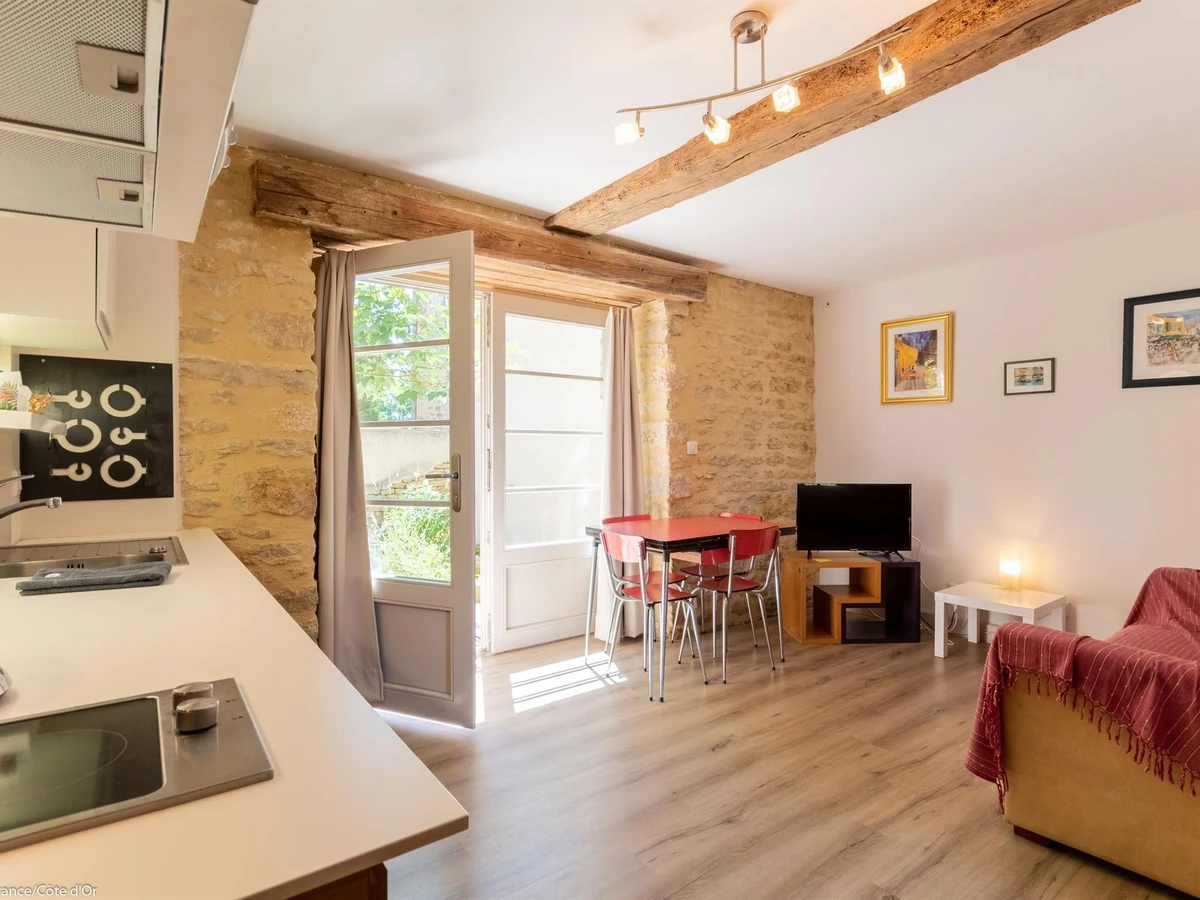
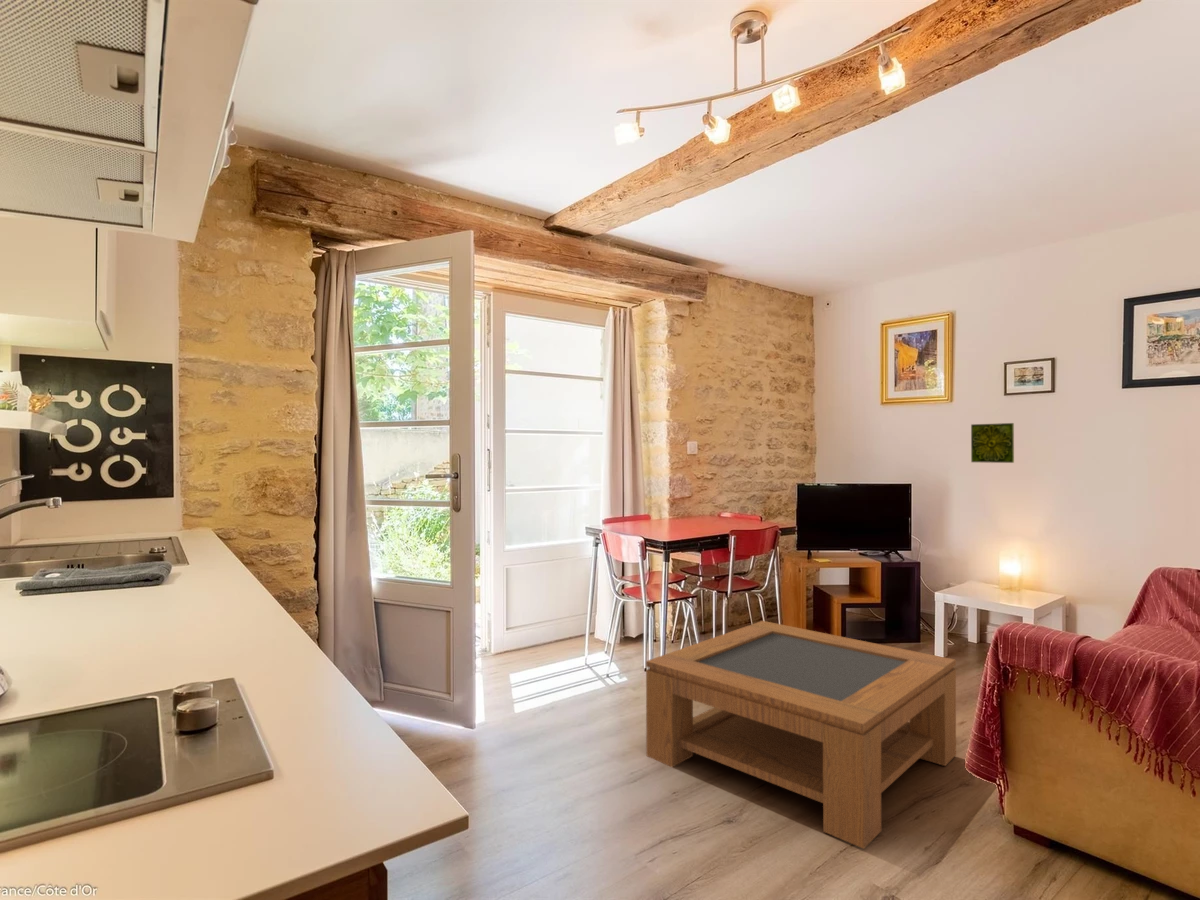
+ decorative tile [970,422,1015,464]
+ coffee table [645,620,957,850]
